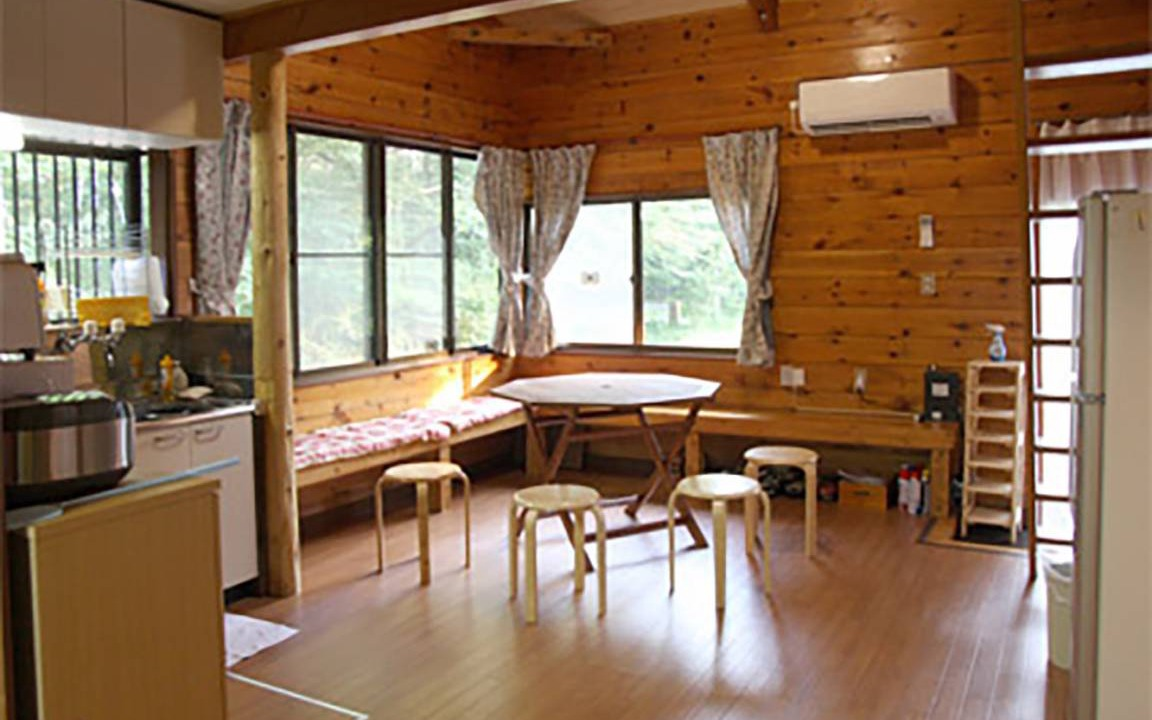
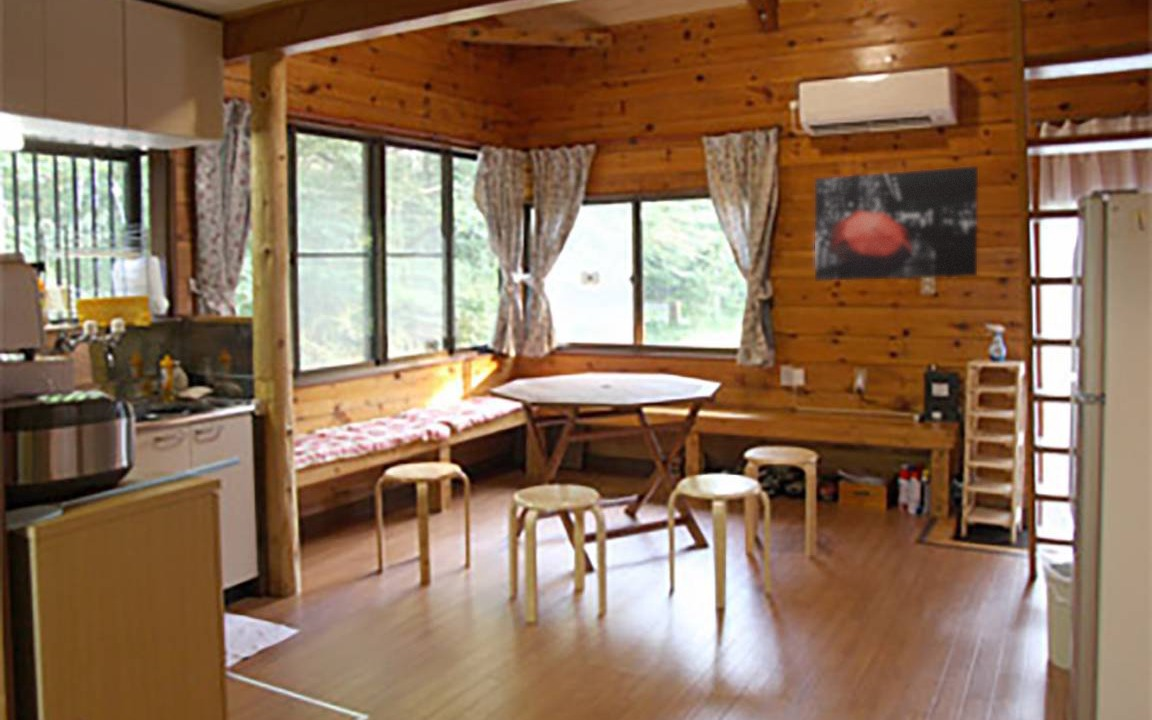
+ wall art [814,165,979,281]
